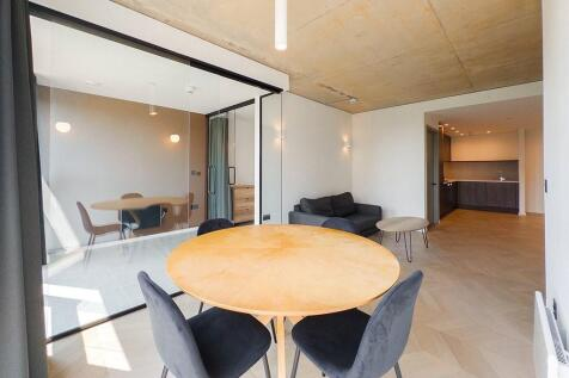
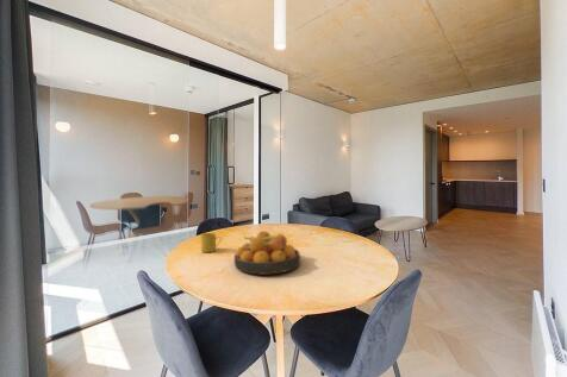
+ mug [200,232,223,253]
+ fruit bowl [233,230,301,276]
